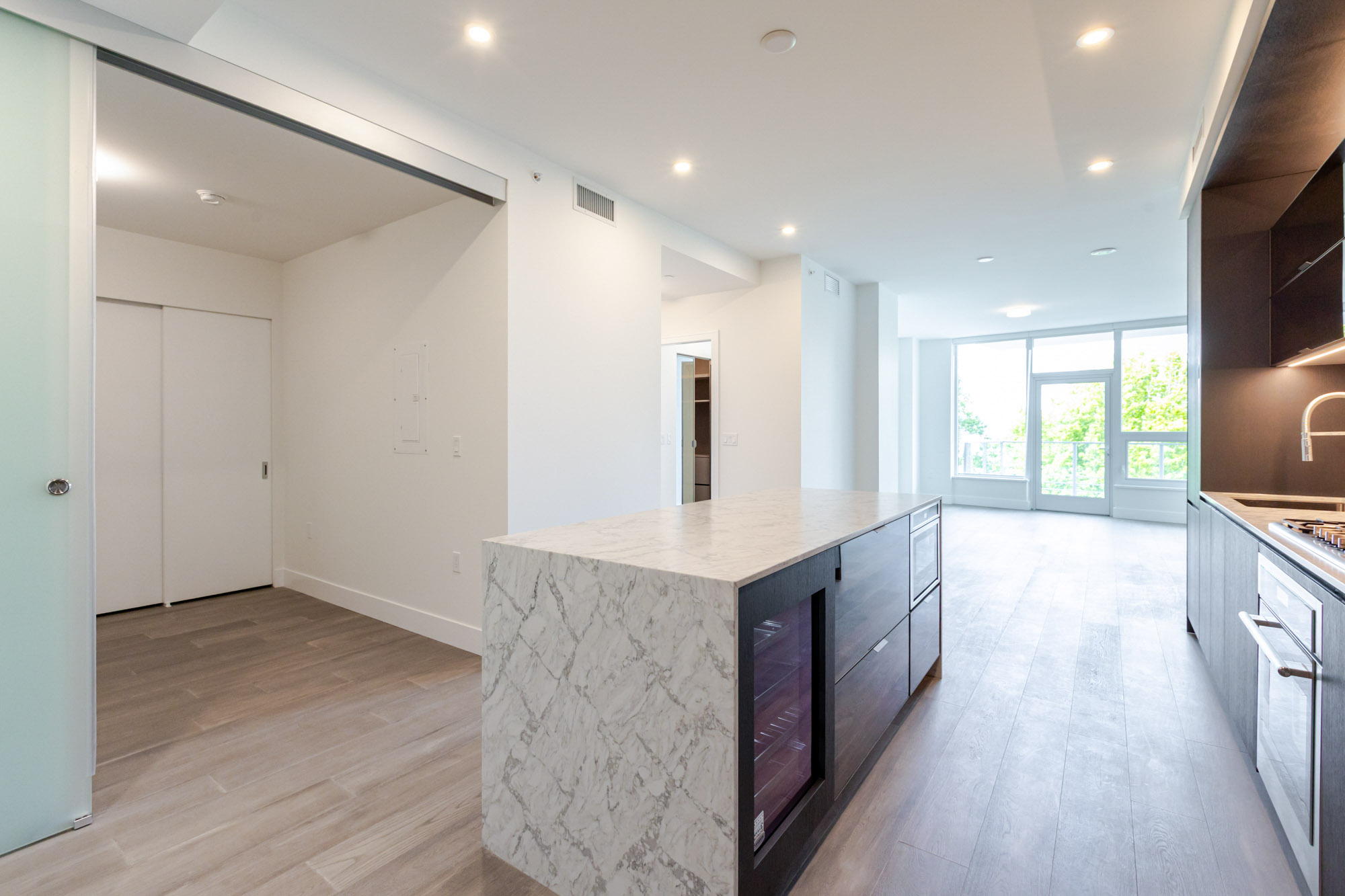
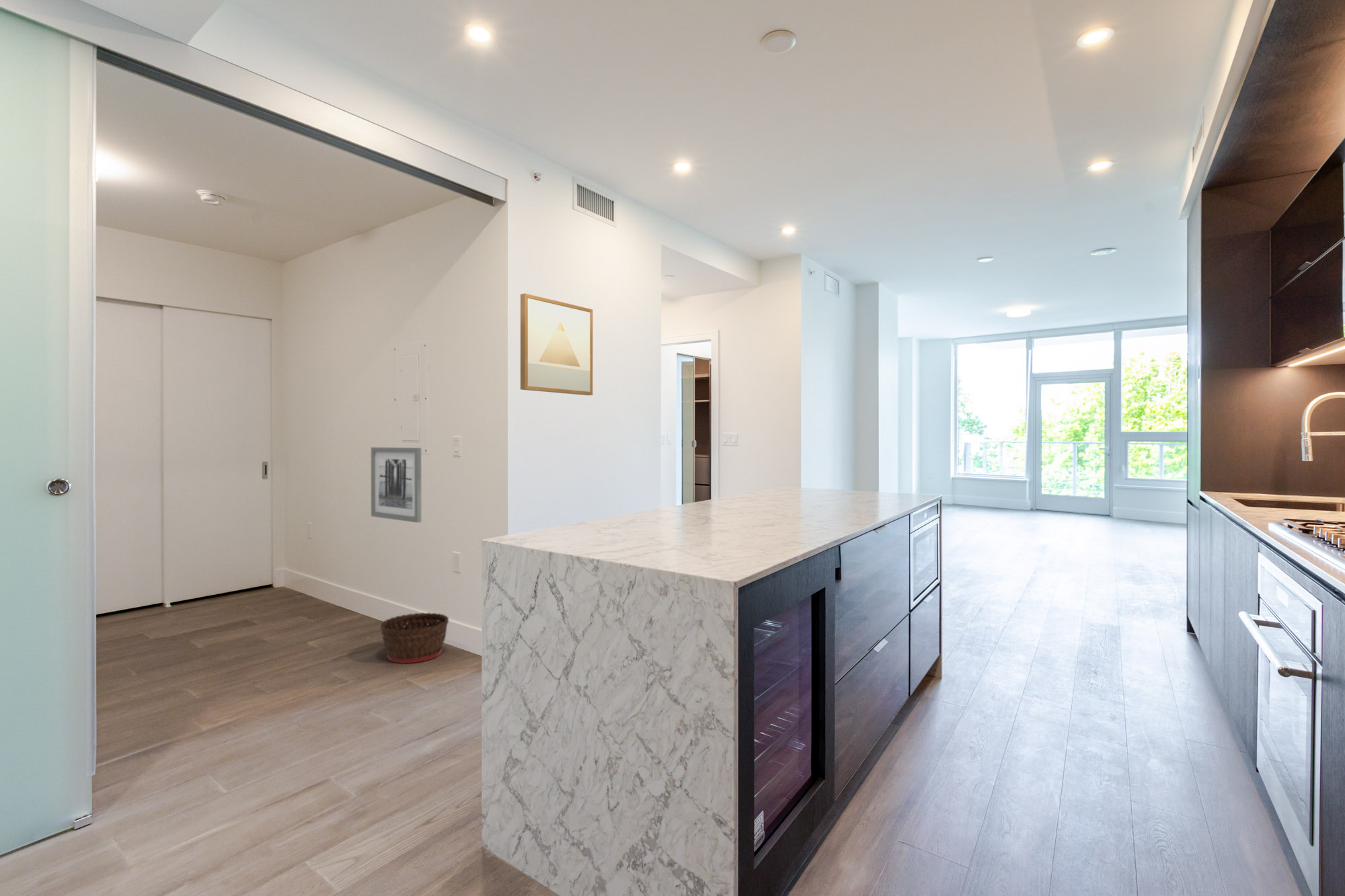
+ wall art [520,293,593,396]
+ basket [379,612,449,664]
+ wall art [371,446,422,523]
